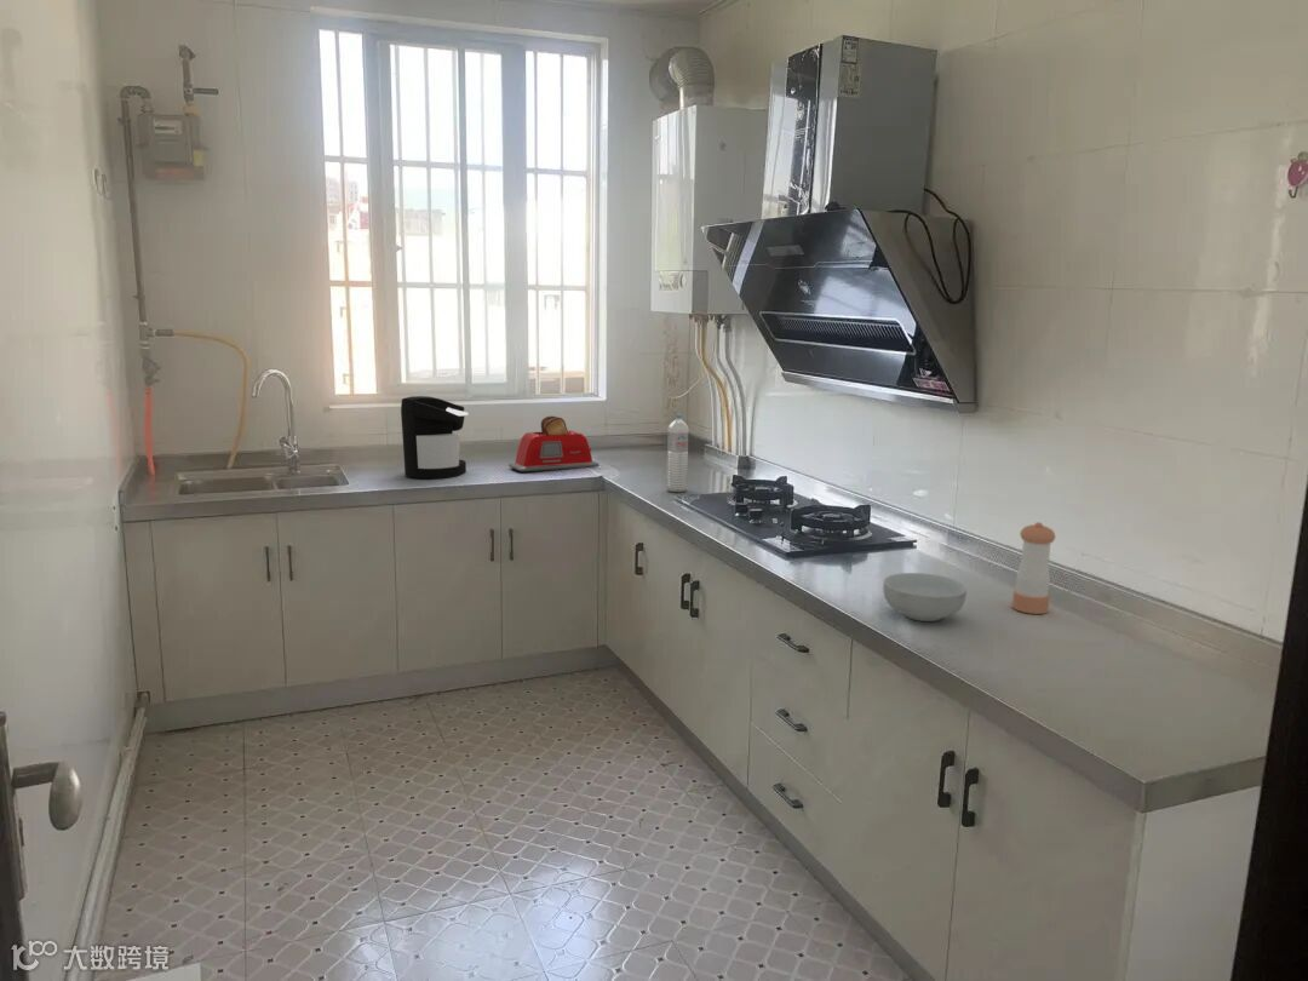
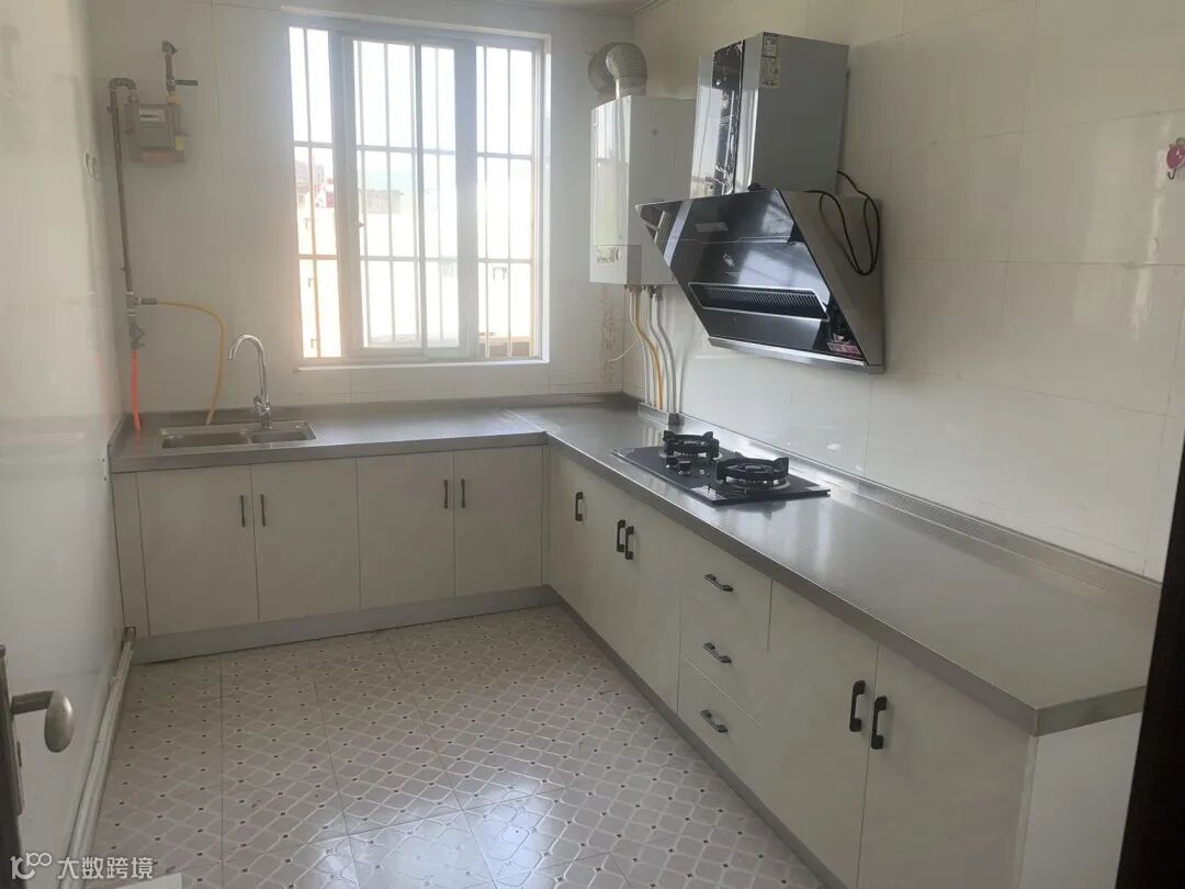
- pepper shaker [1011,521,1056,615]
- cereal bowl [882,572,968,623]
- toaster [507,415,601,472]
- coffee maker [400,395,469,480]
- water bottle [665,414,690,493]
